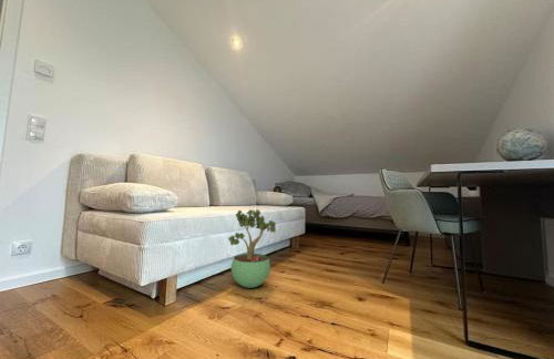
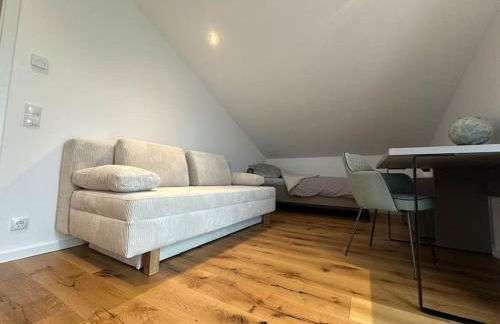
- potted plant [227,208,277,289]
